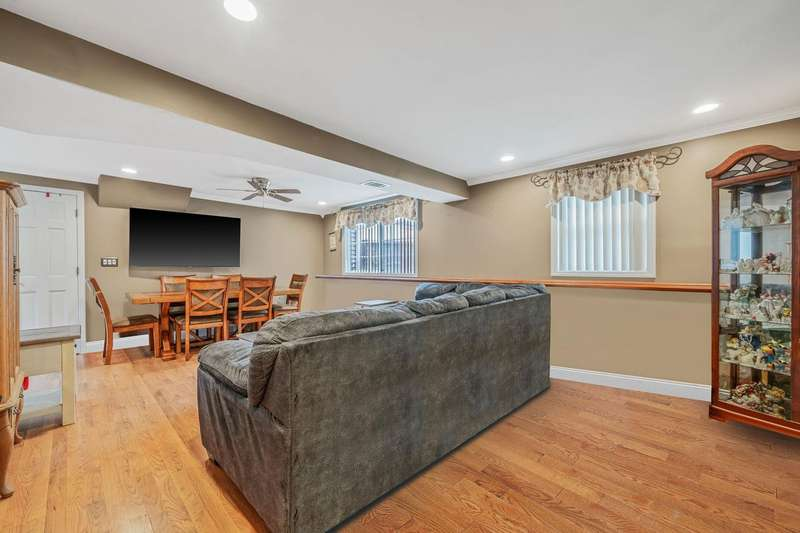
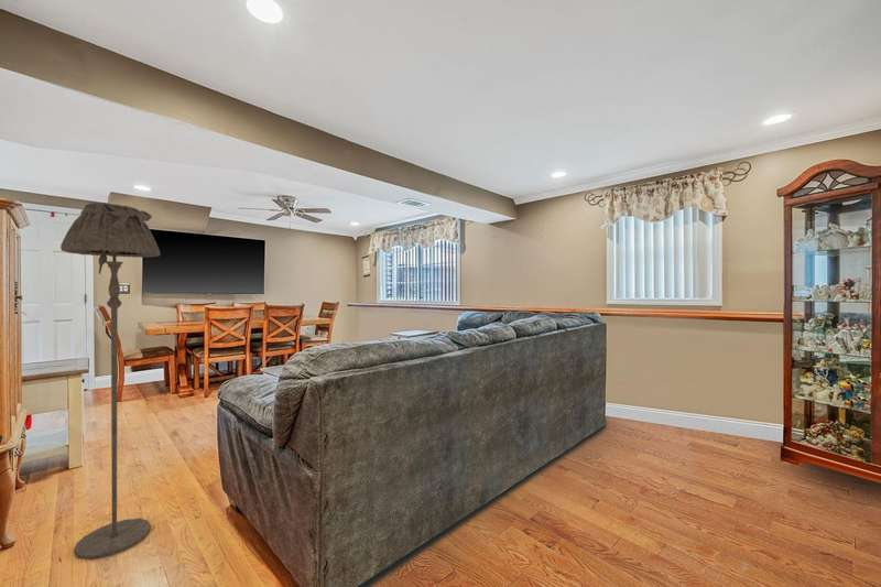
+ floor lamp [59,202,162,561]
